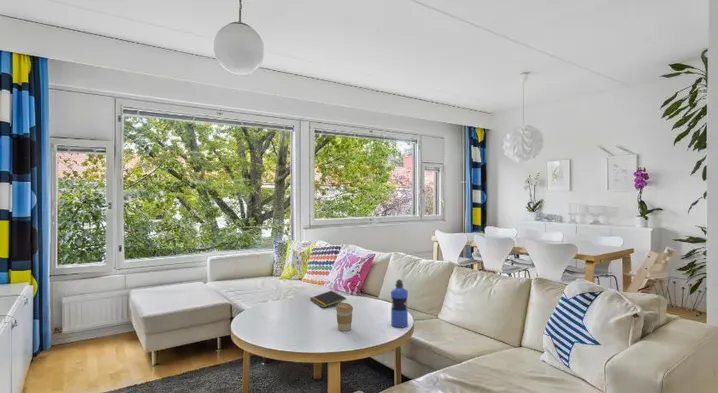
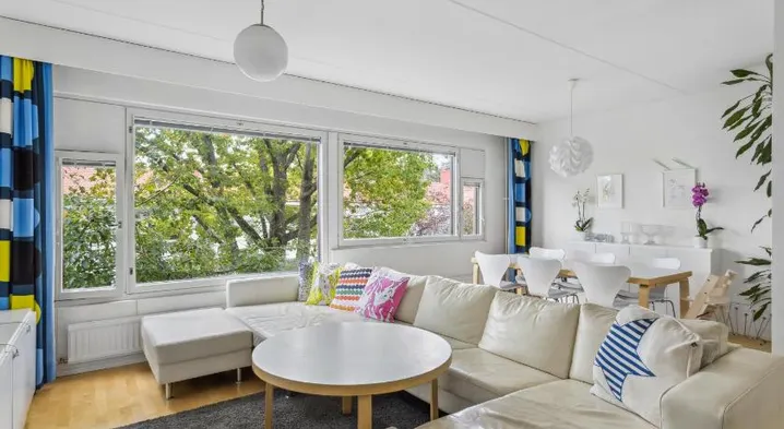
- coffee cup [335,302,354,332]
- water bottle [390,278,409,329]
- notepad [309,290,347,309]
